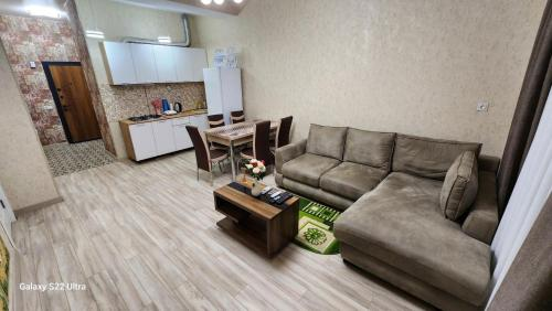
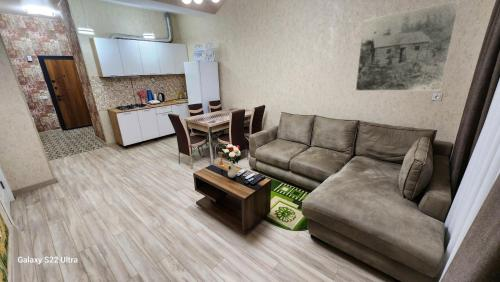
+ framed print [355,0,461,92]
